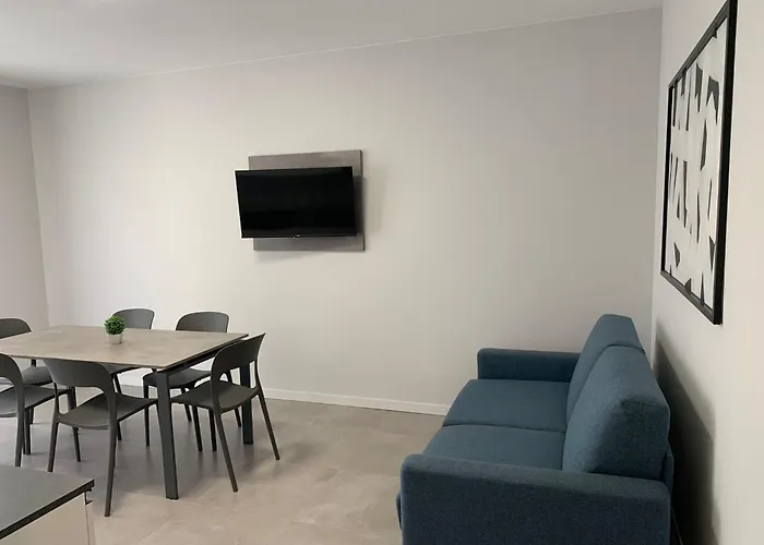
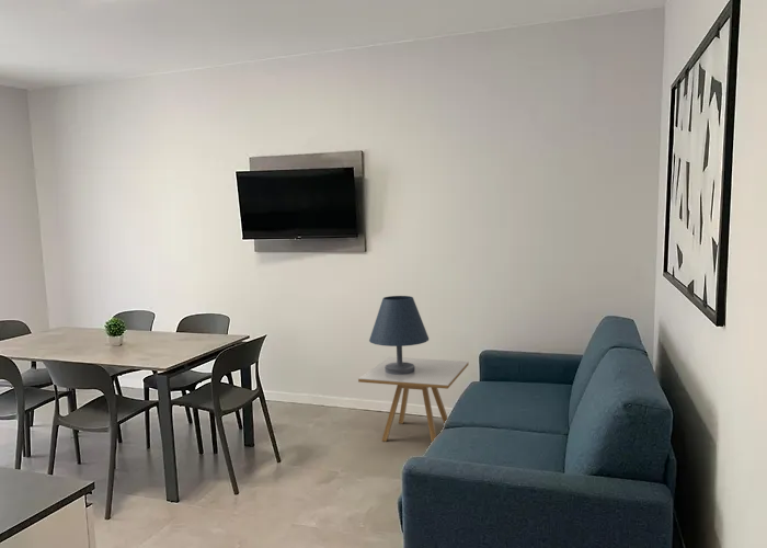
+ side table [357,356,470,443]
+ table lamp [368,295,430,375]
